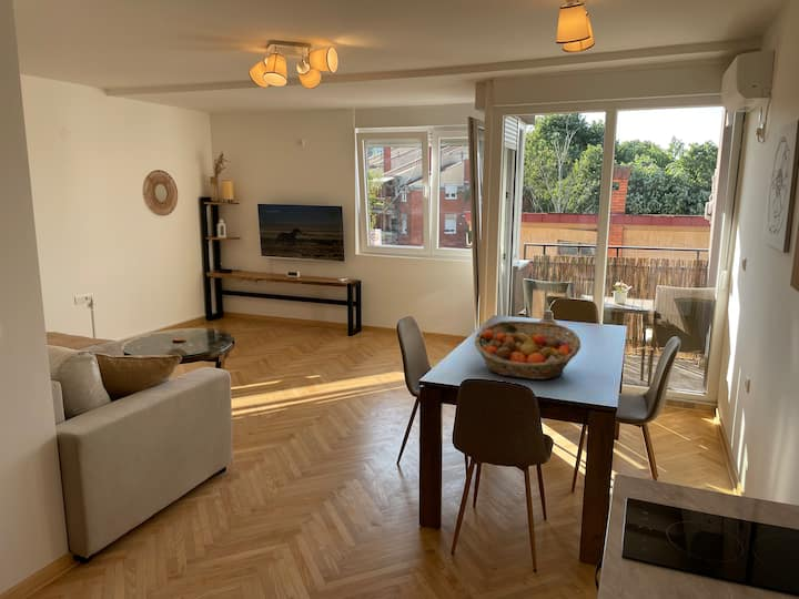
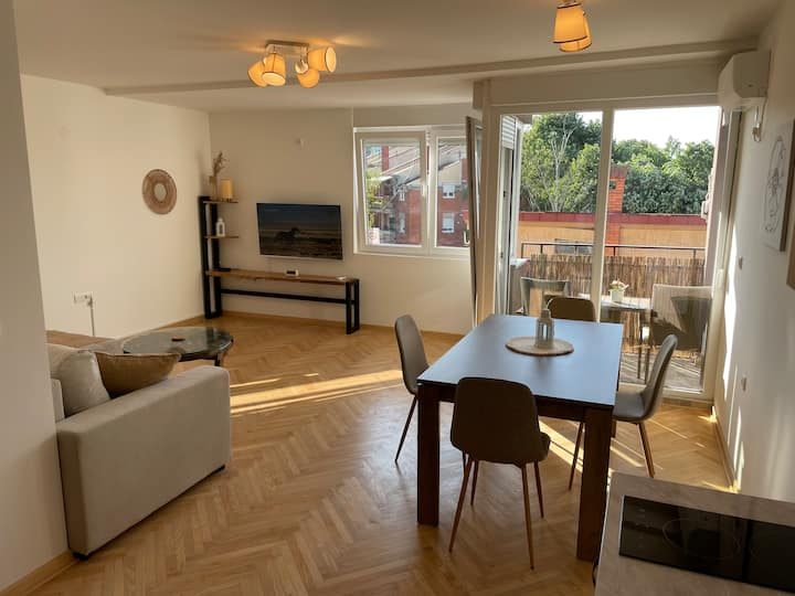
- fruit basket [473,319,581,380]
